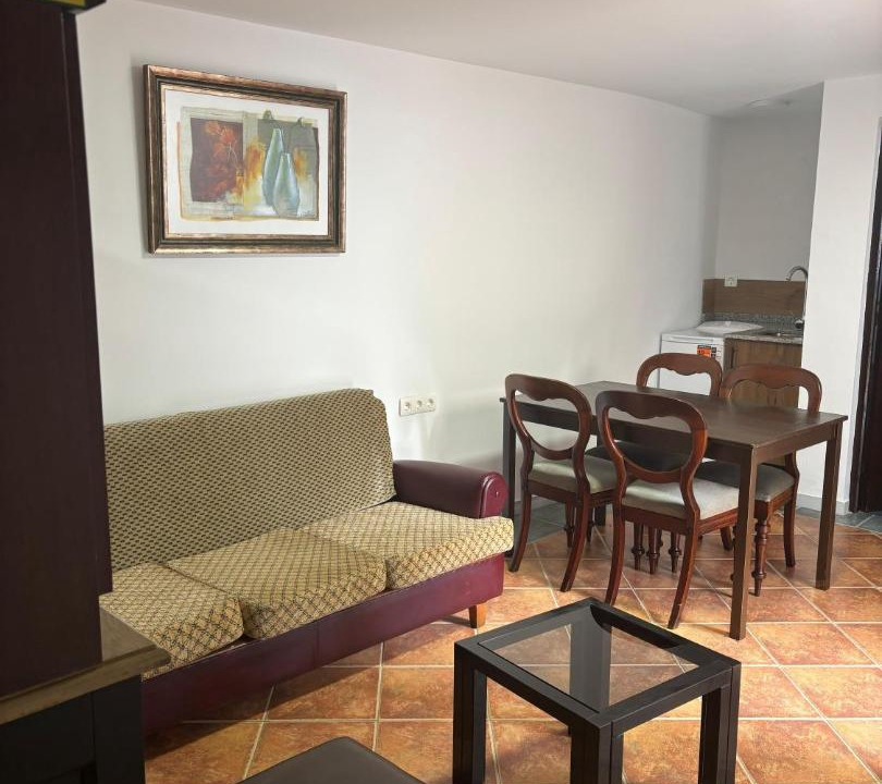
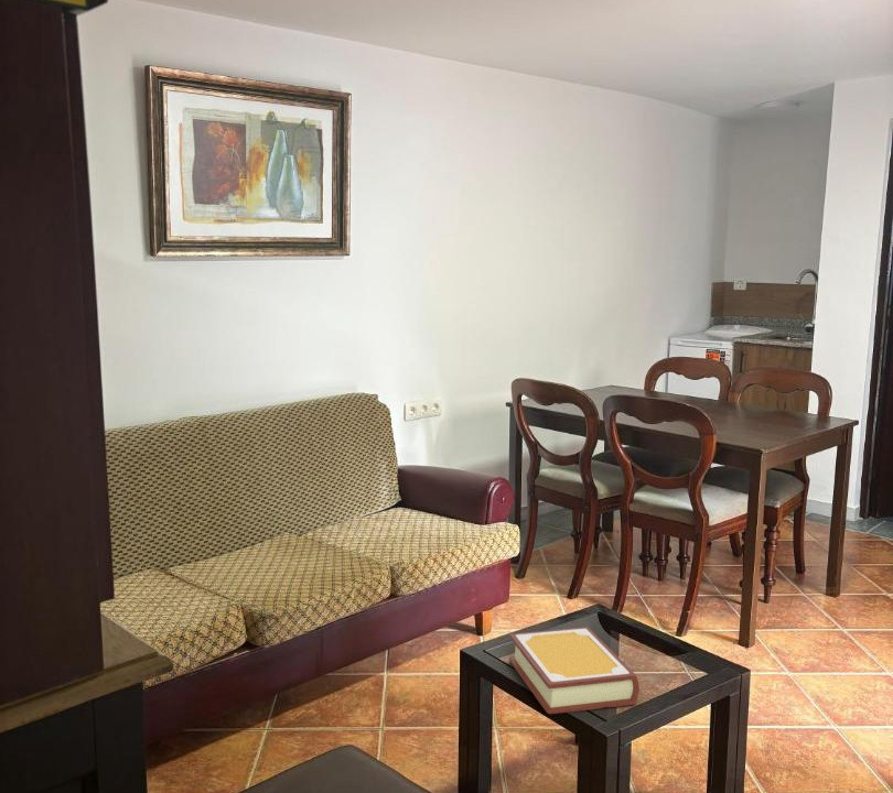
+ book [508,626,641,715]
